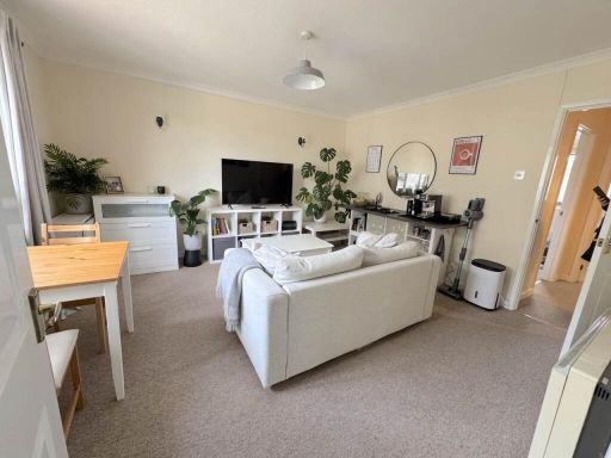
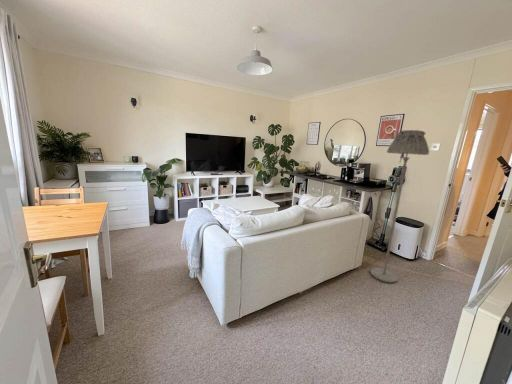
+ floor lamp [369,129,430,284]
